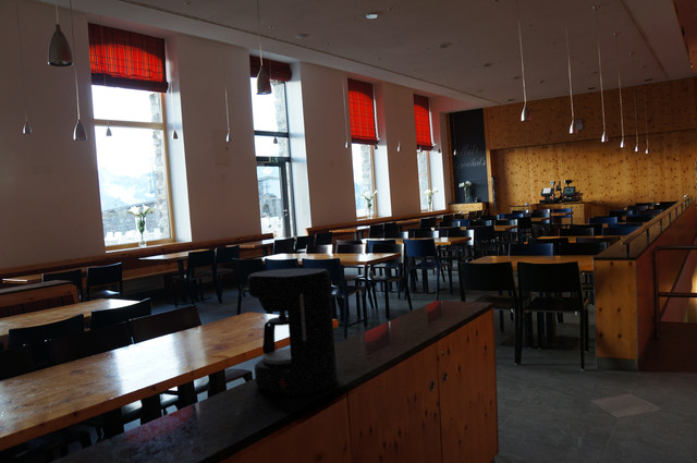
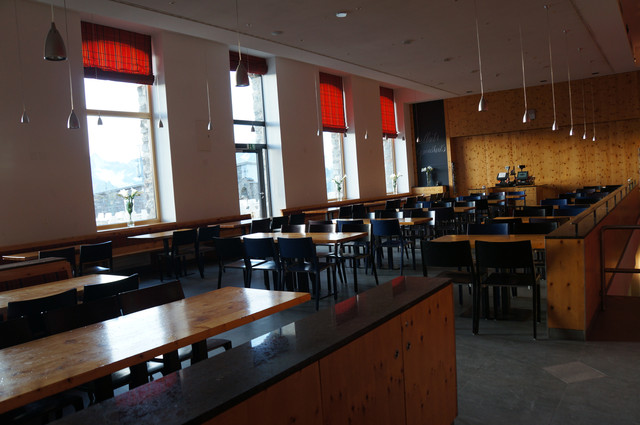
- coffee maker [246,268,338,397]
